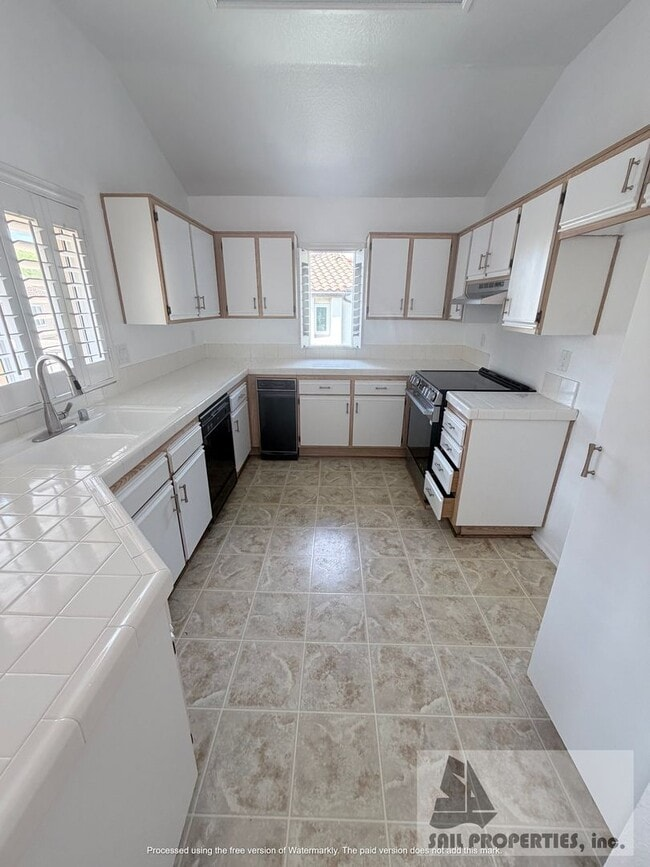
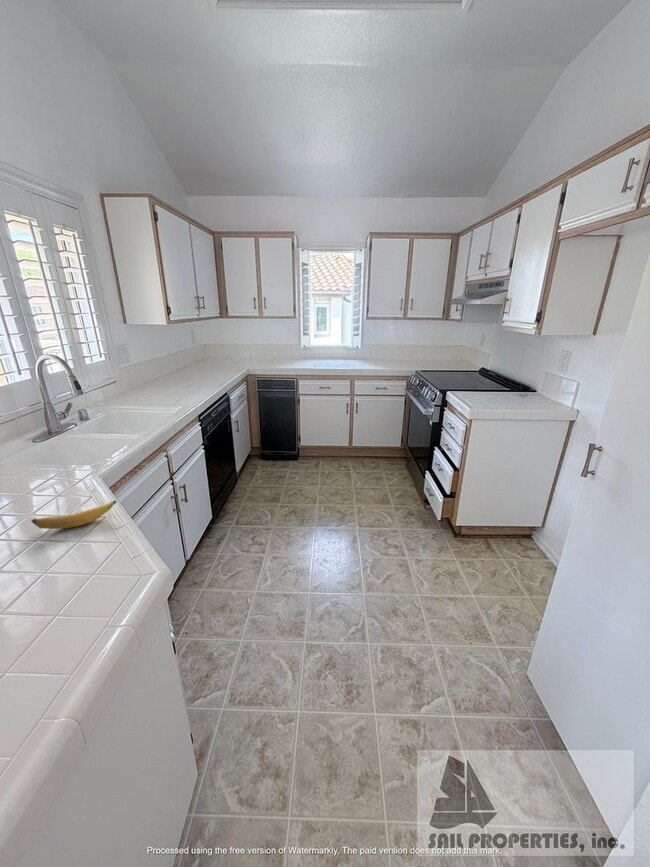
+ banana [30,500,117,530]
